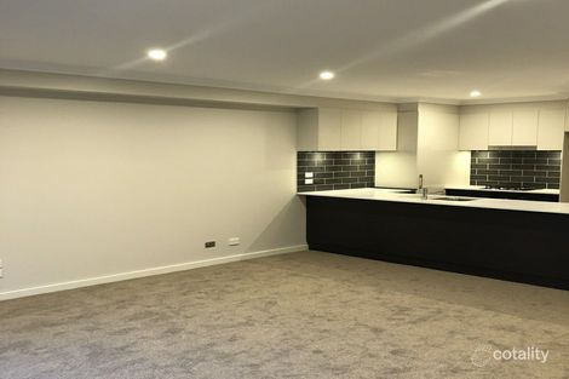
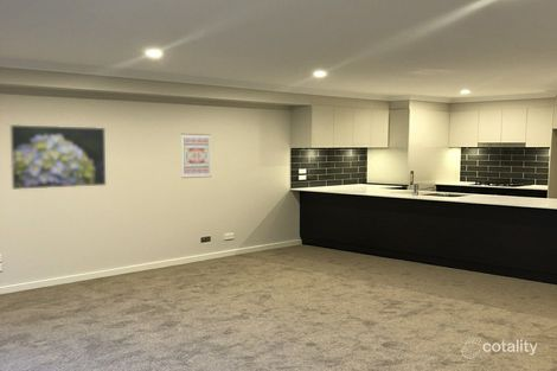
+ wall art [180,133,212,179]
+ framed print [8,123,108,191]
